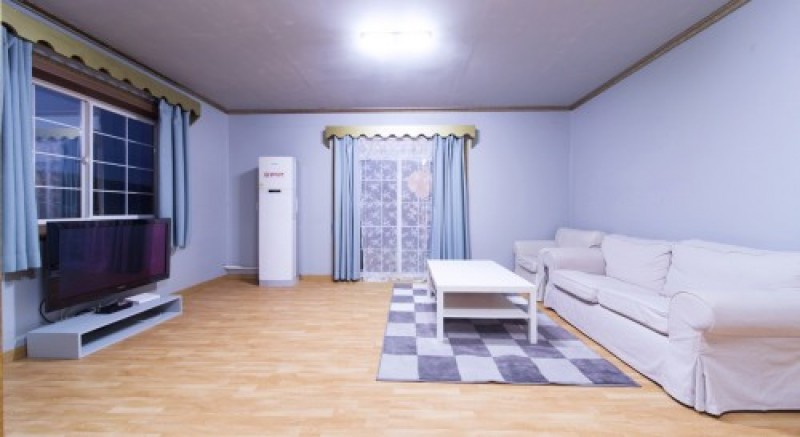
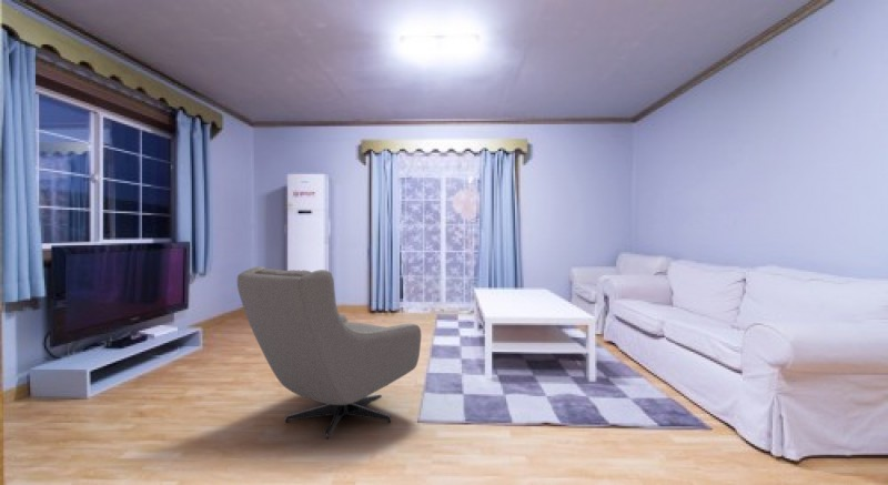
+ armchair [236,265,422,441]
